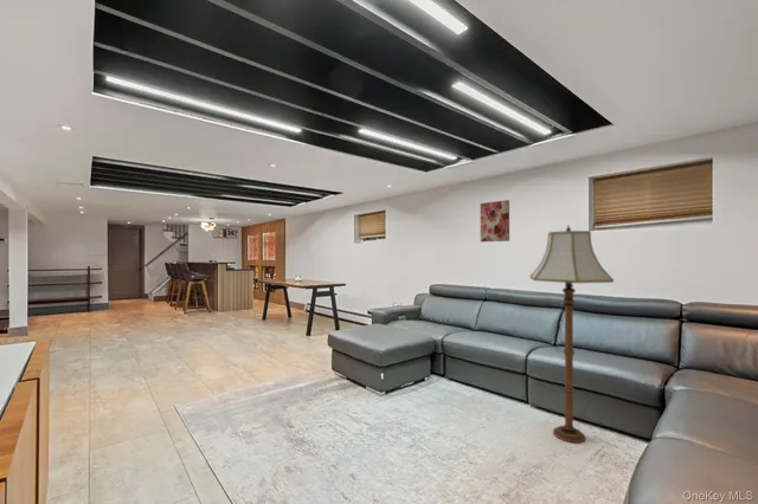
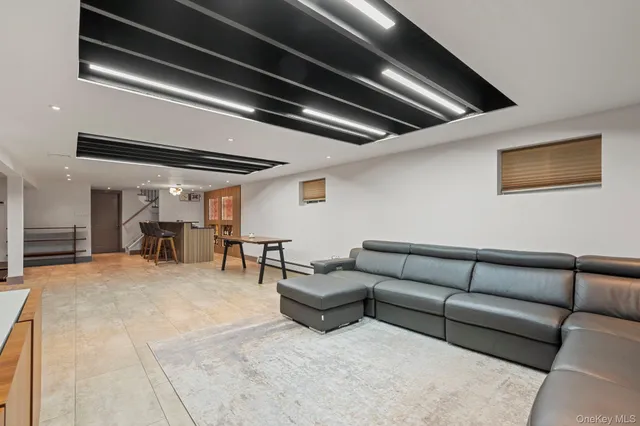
- wall art [480,199,510,243]
- floor lamp [529,225,615,444]
